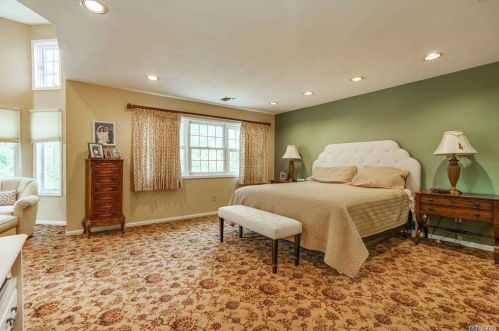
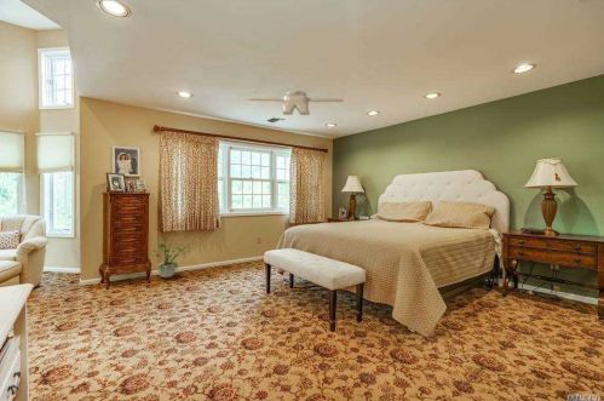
+ ceiling fan [247,90,345,116]
+ potted plant [153,240,195,279]
